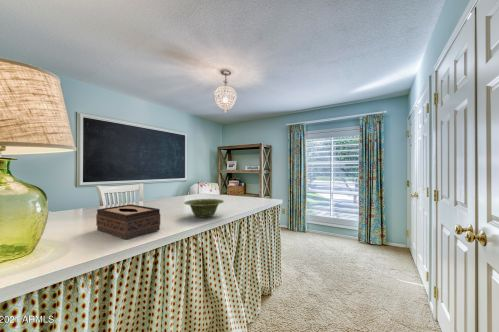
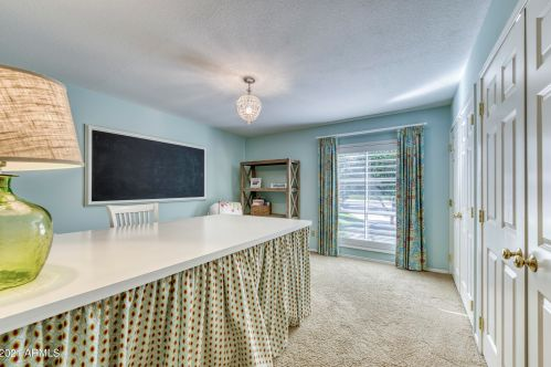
- tissue box [95,203,161,240]
- dish [183,198,225,219]
